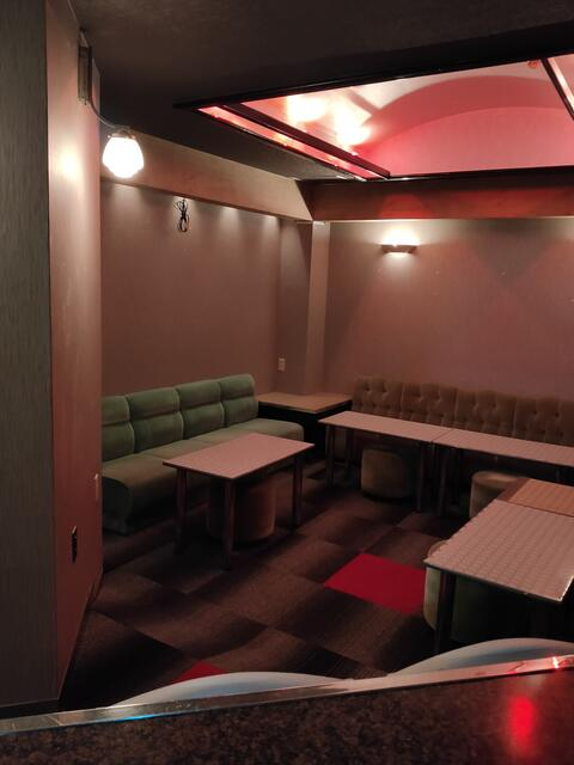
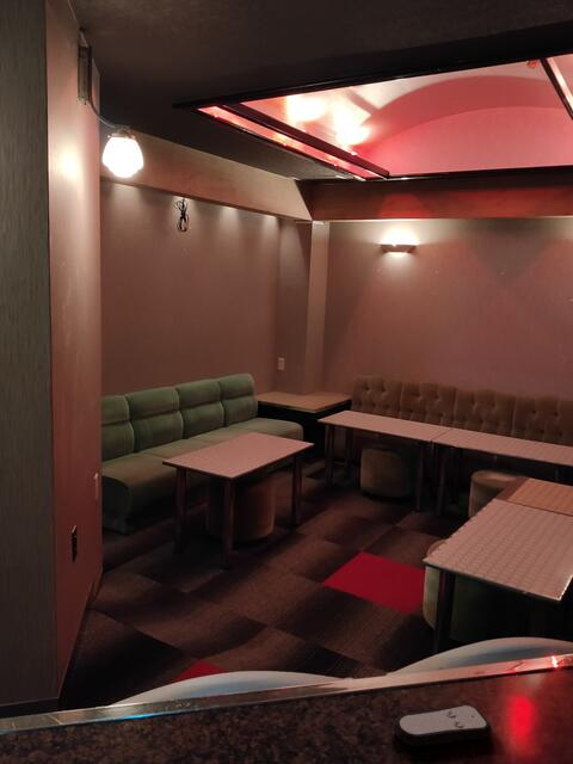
+ remote control [393,703,493,747]
